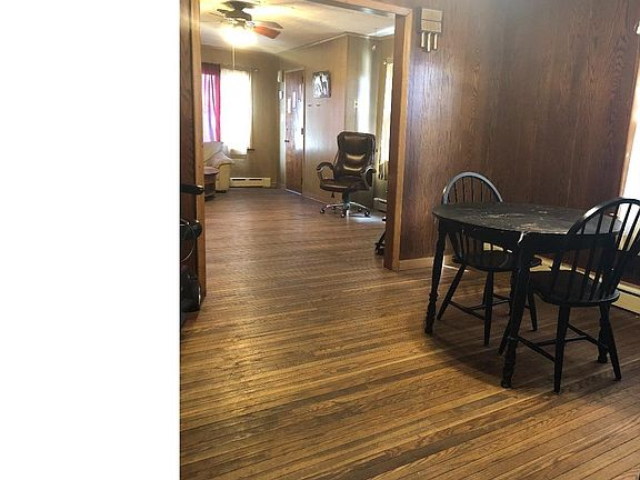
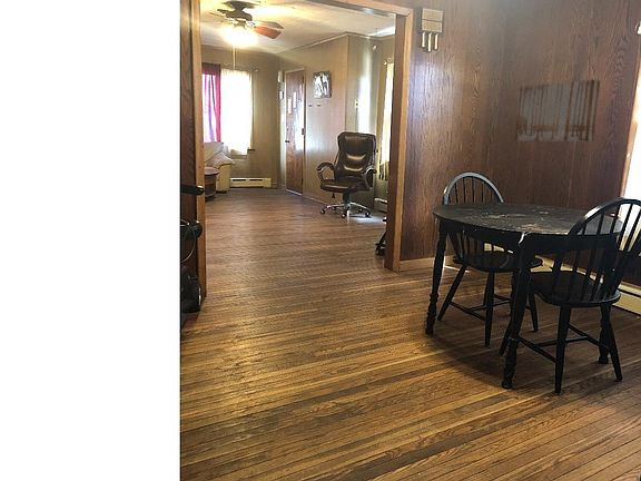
+ wall art [513,78,602,143]
